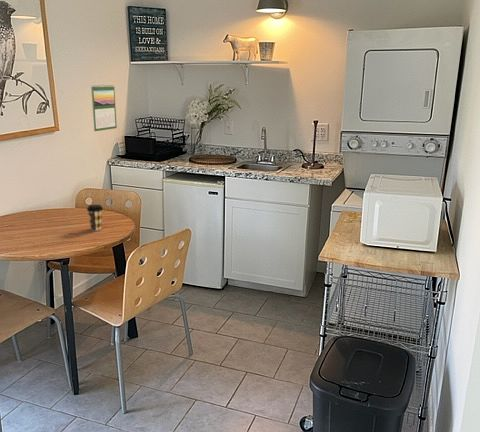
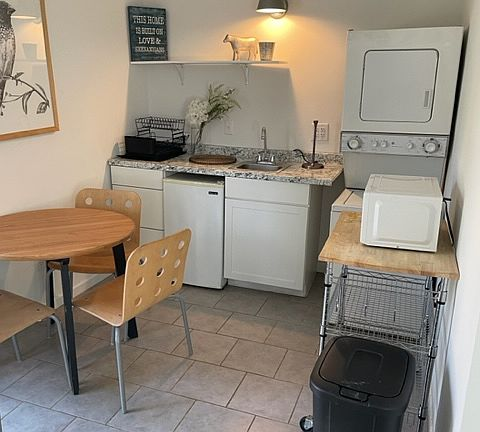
- coffee cup [86,204,104,232]
- calendar [90,84,118,132]
